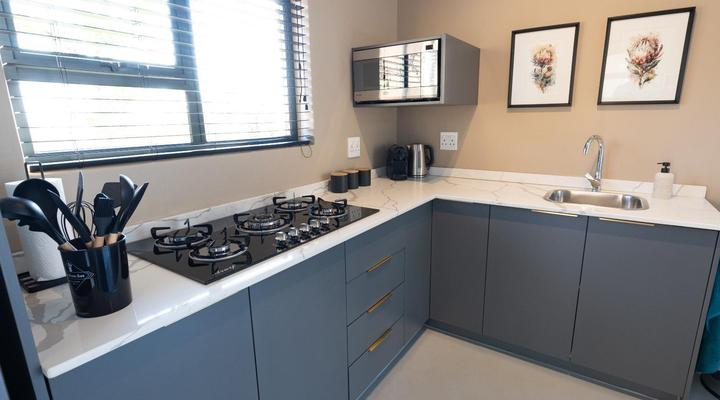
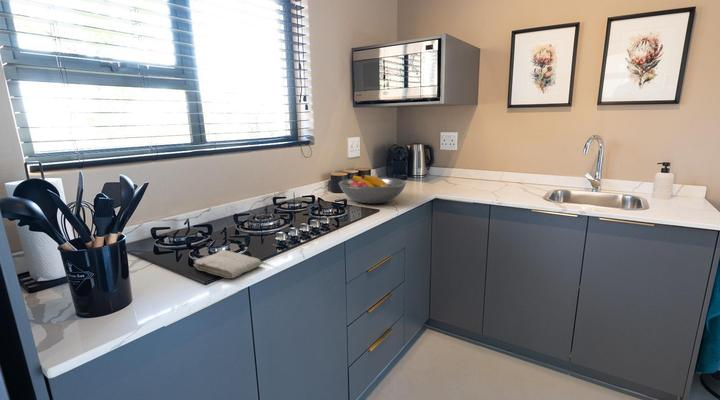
+ washcloth [193,249,263,279]
+ fruit bowl [338,174,407,205]
